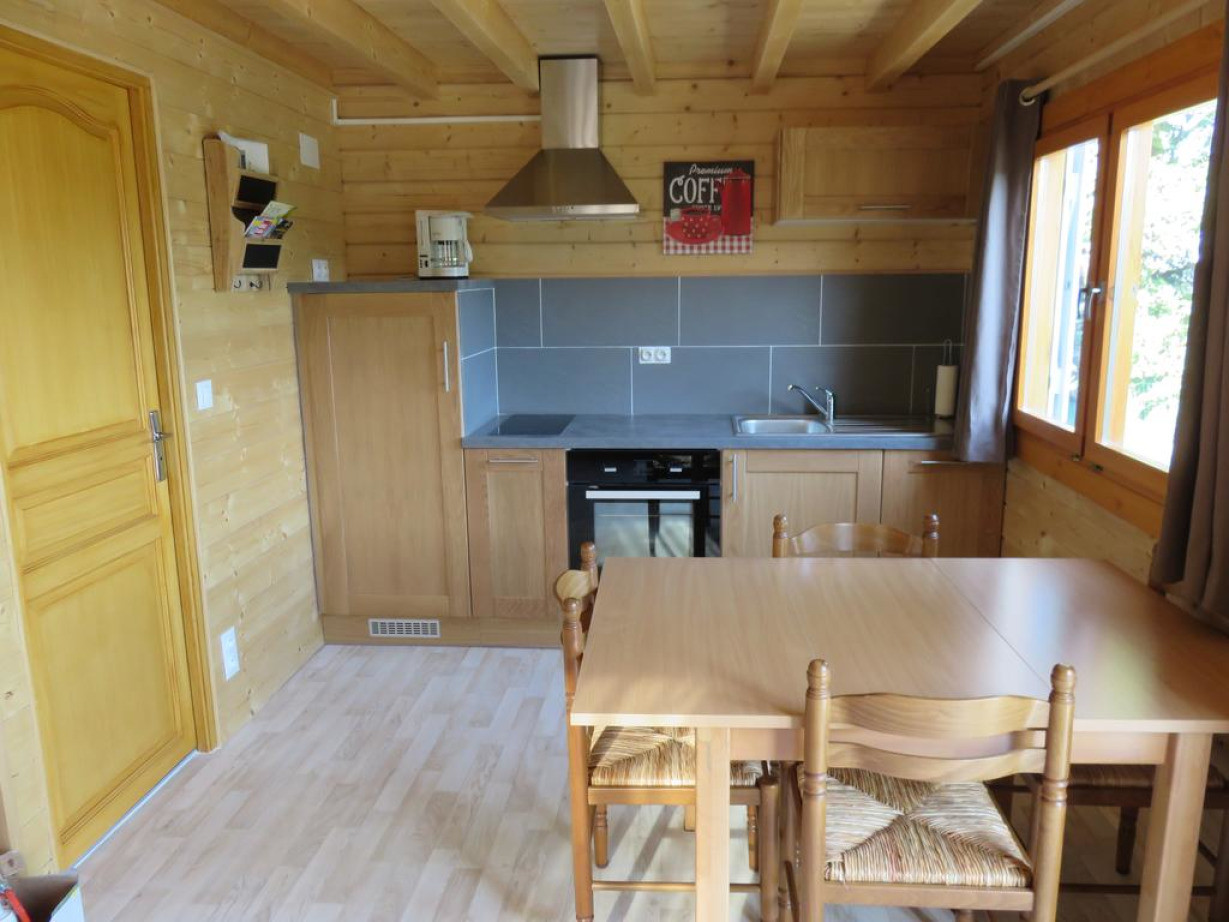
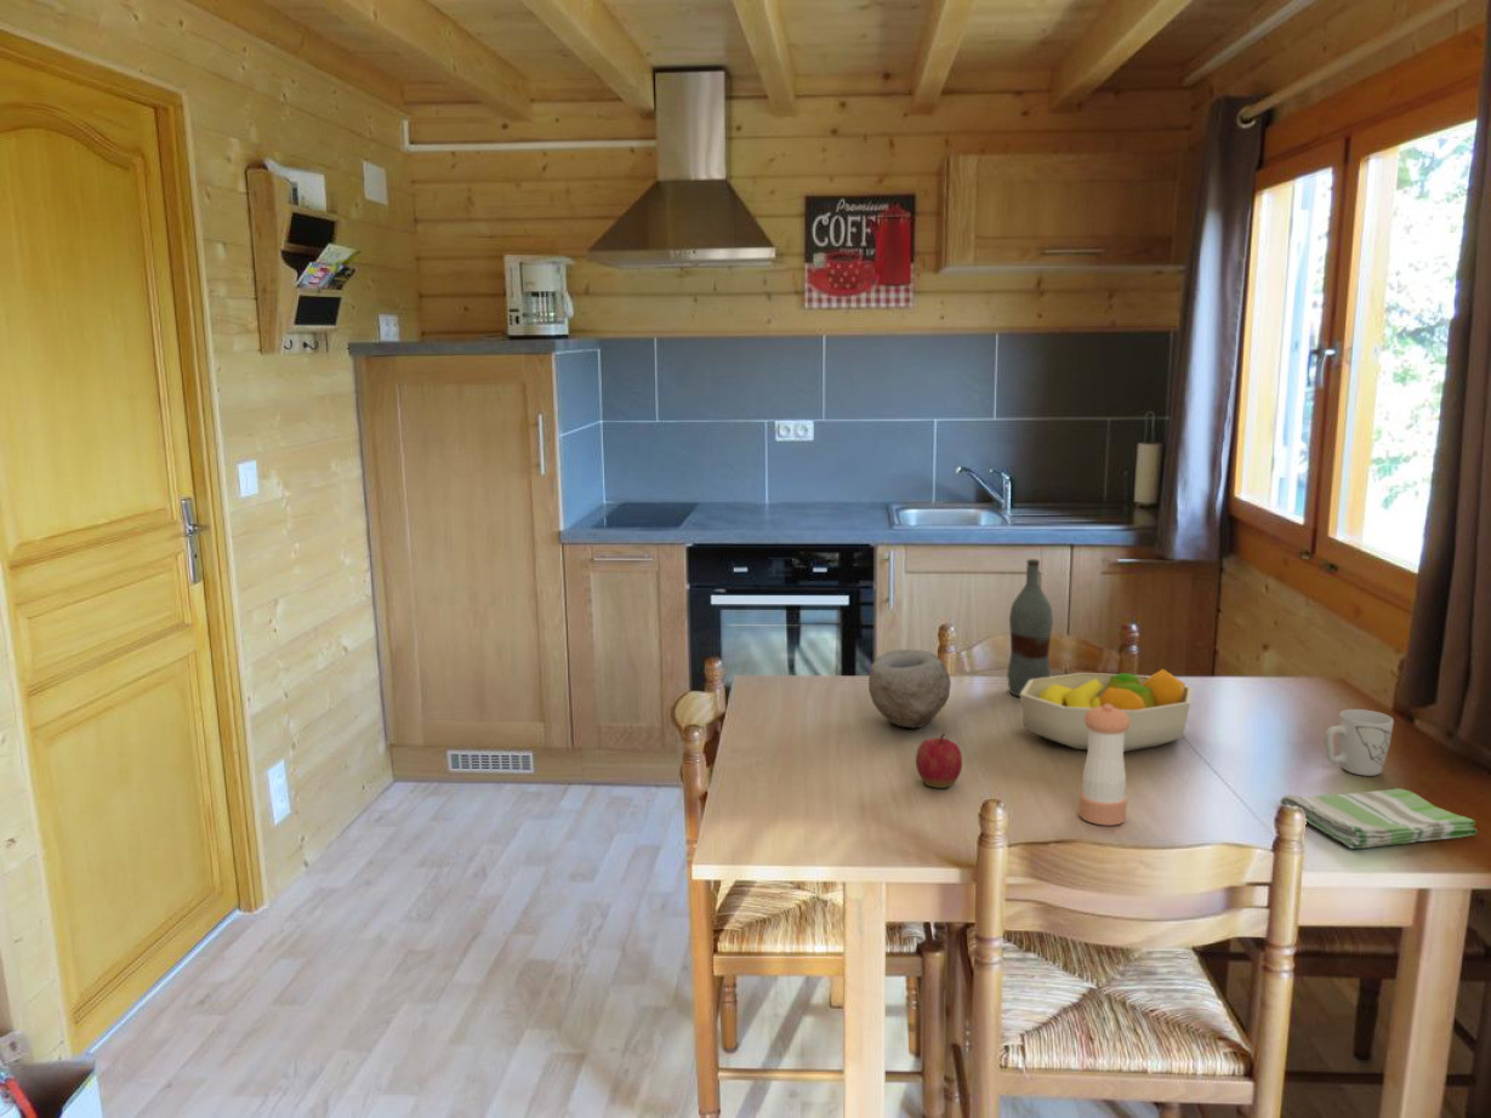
+ pepper shaker [1079,703,1131,827]
+ mug [1324,708,1395,777]
+ dish towel [1279,787,1479,850]
+ bowl [867,649,952,730]
+ apple [915,731,963,789]
+ fruit bowl [1019,668,1194,753]
+ bottle [1006,558,1054,698]
